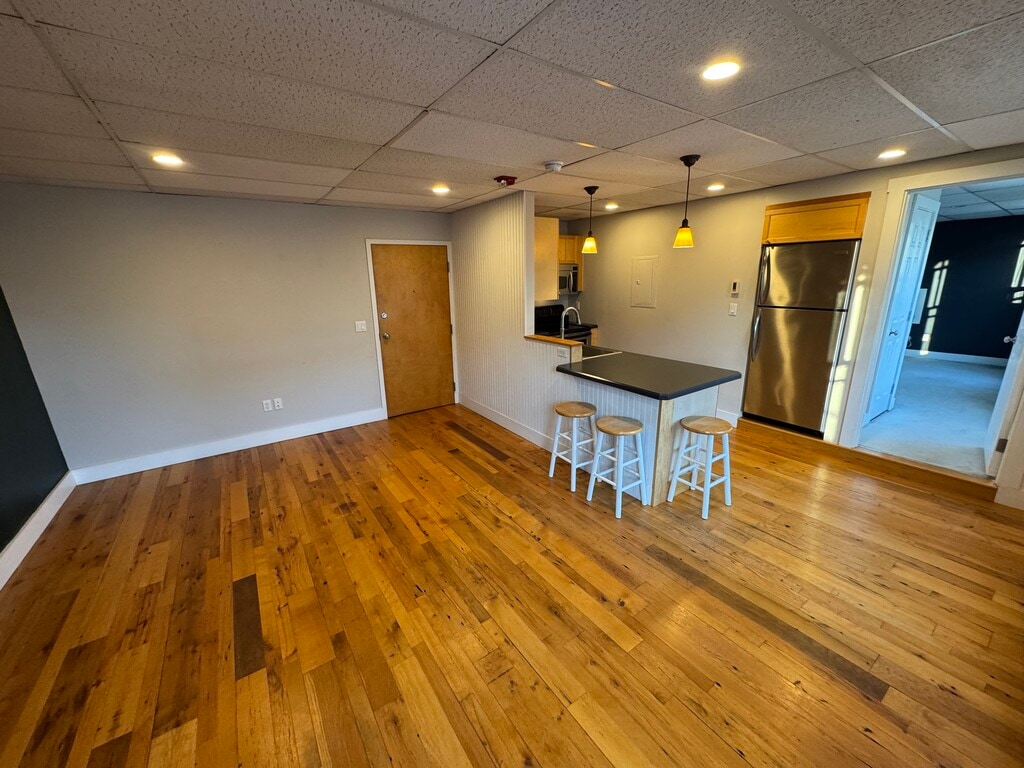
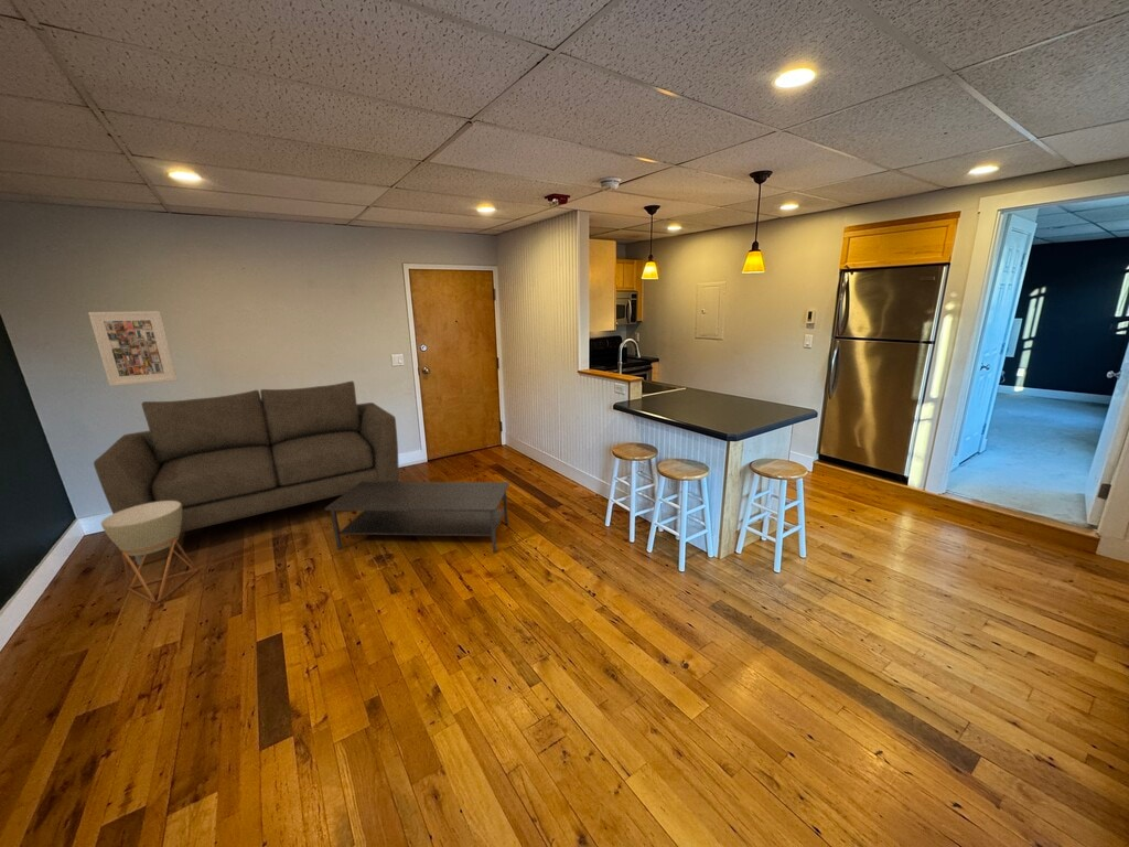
+ coffee table [324,481,510,554]
+ planter [100,501,198,604]
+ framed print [87,310,179,387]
+ sofa [93,380,400,566]
